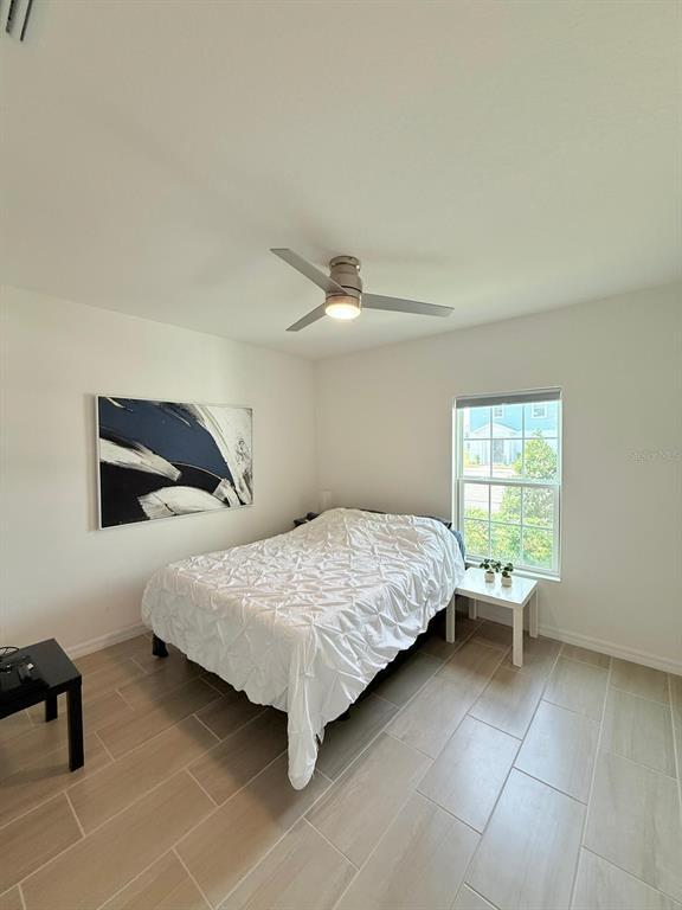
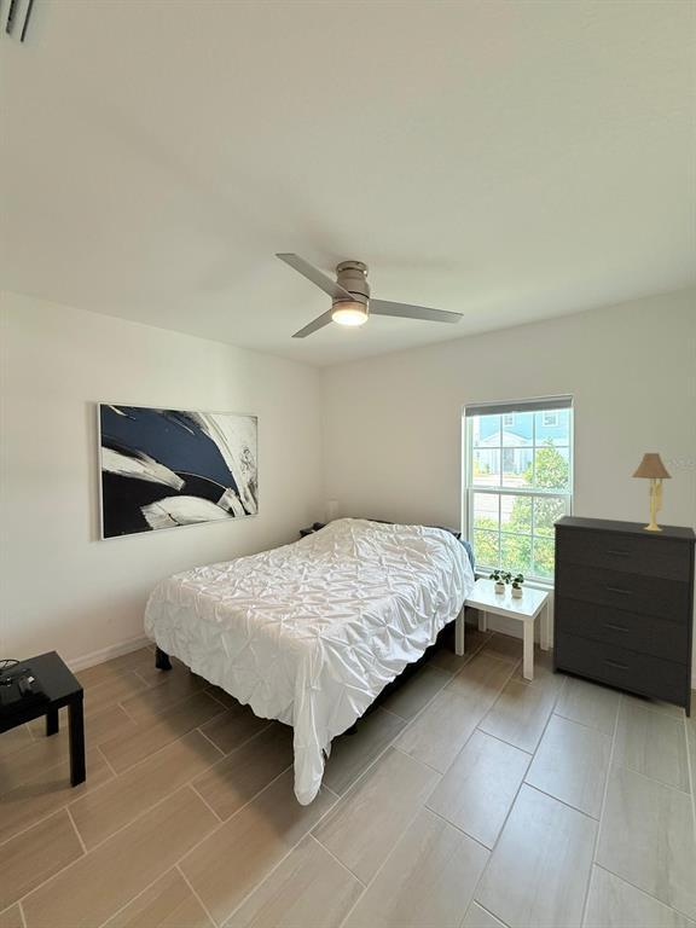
+ table lamp [631,448,673,530]
+ dresser [551,515,696,719]
